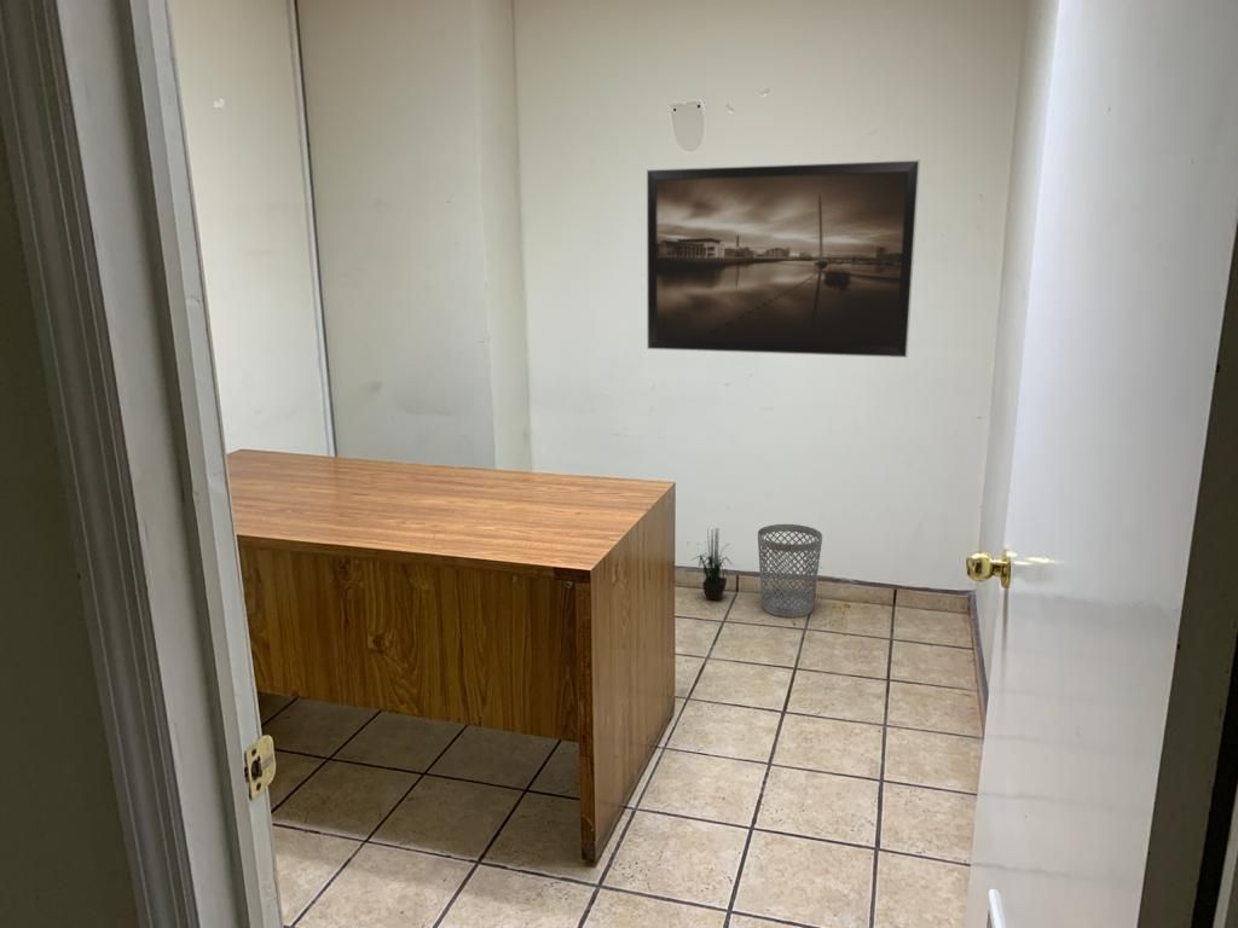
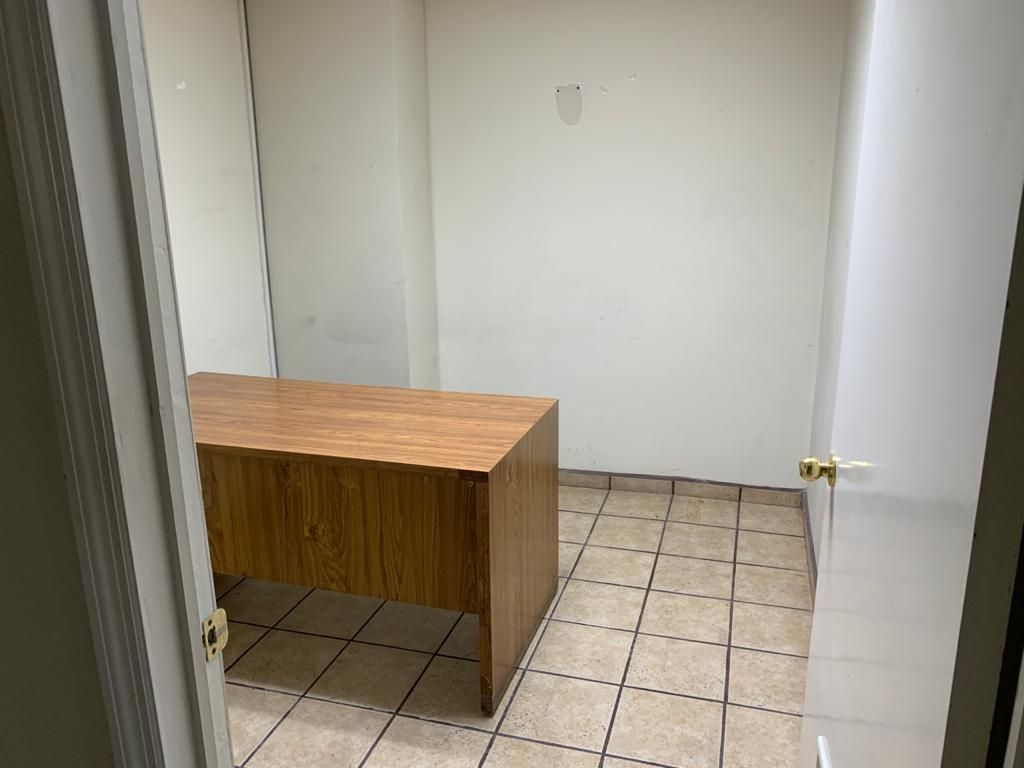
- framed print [646,158,921,359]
- wastebasket [757,523,823,619]
- potted plant [689,529,737,602]
